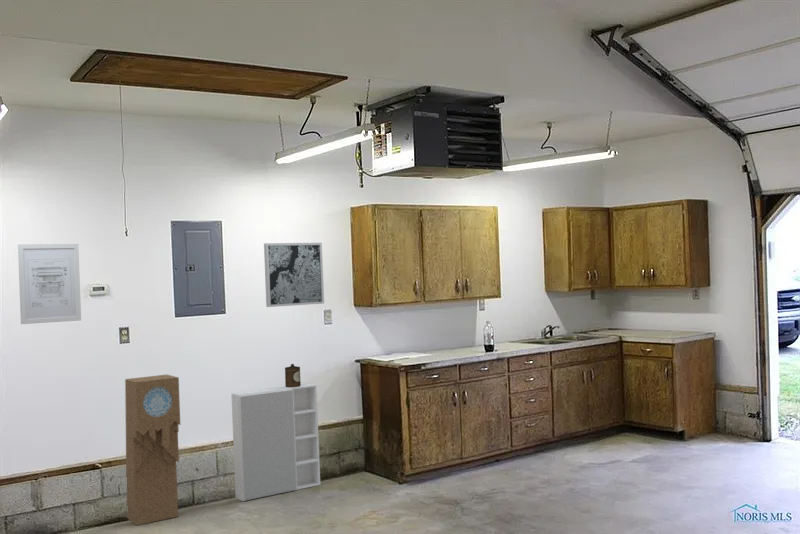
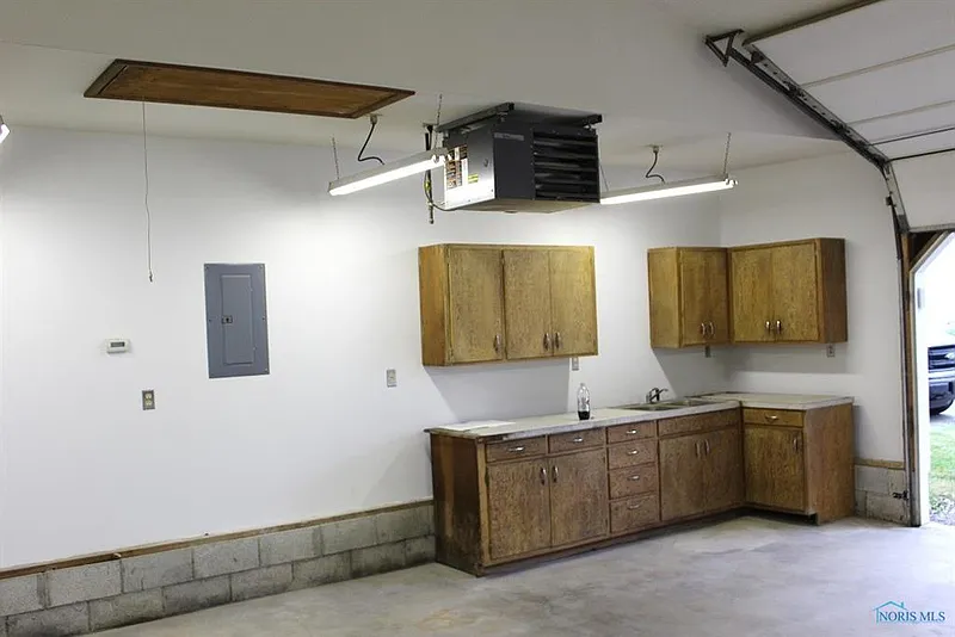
- wall art [17,243,82,325]
- wall art [263,242,325,308]
- shelf [230,383,321,502]
- cardboard box [124,374,181,527]
- canister [284,363,302,388]
